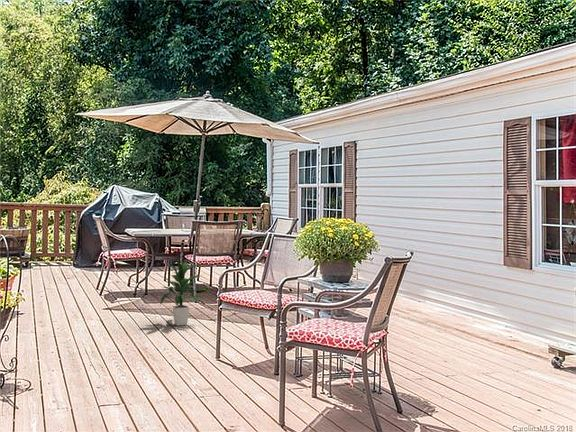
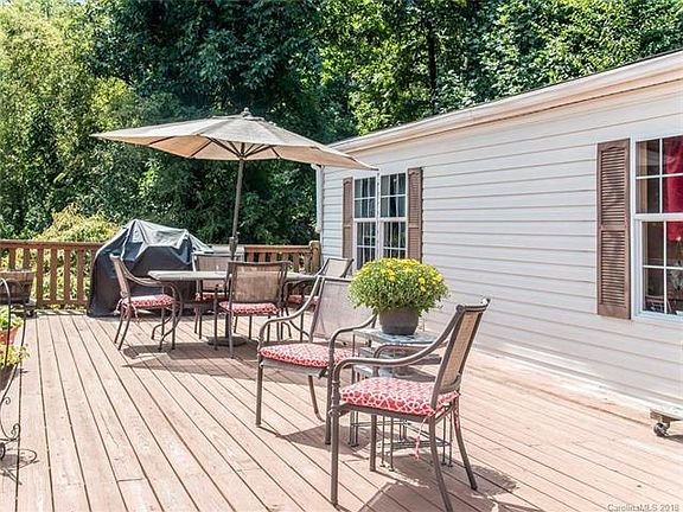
- indoor plant [159,258,210,327]
